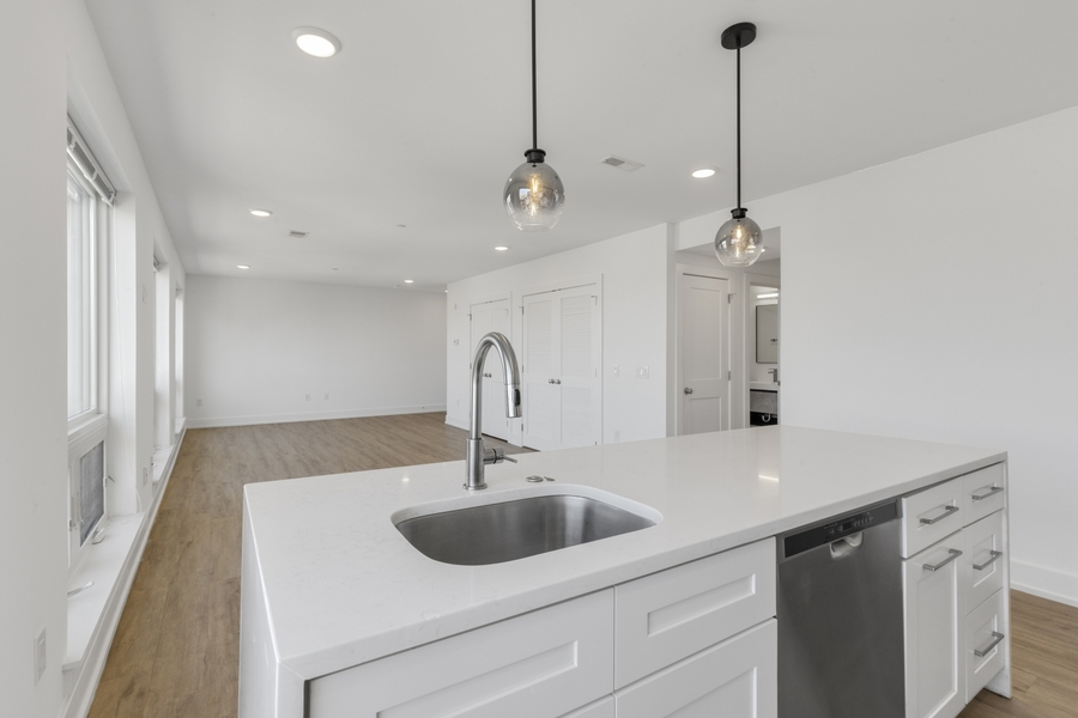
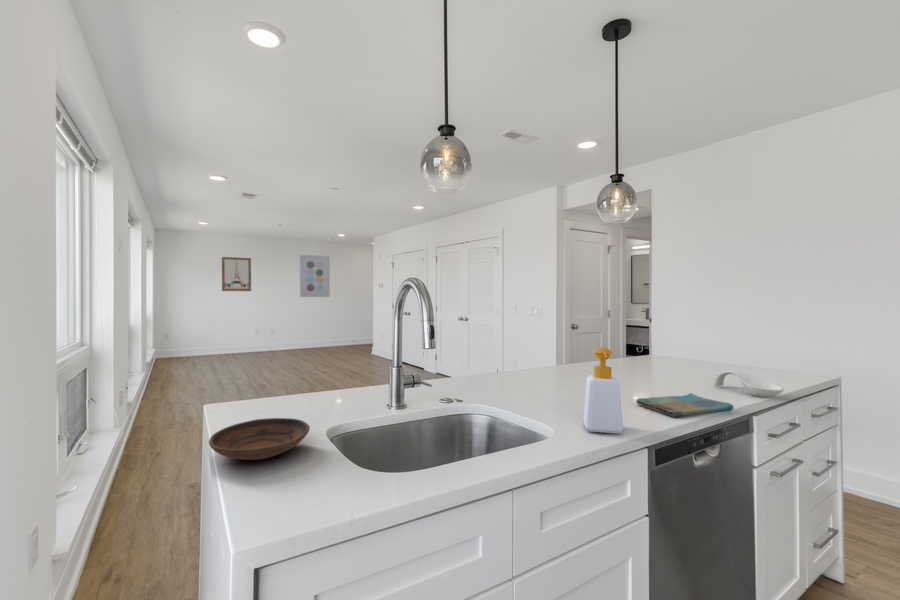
+ wall art [299,254,331,298]
+ spoon rest [713,370,785,398]
+ bowl [208,417,311,461]
+ wall art [221,256,252,292]
+ dish towel [635,392,735,418]
+ soap bottle [583,347,624,434]
